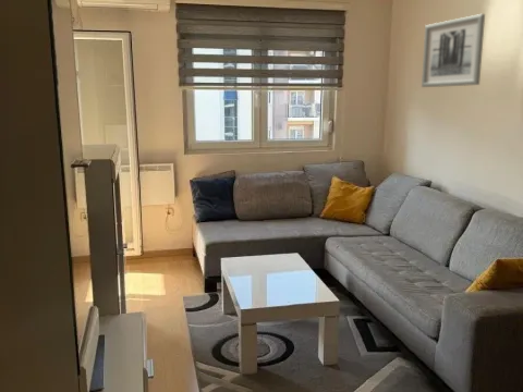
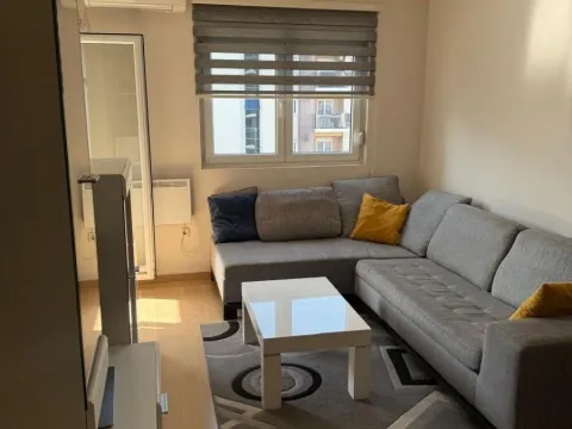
- wall art [421,13,486,88]
